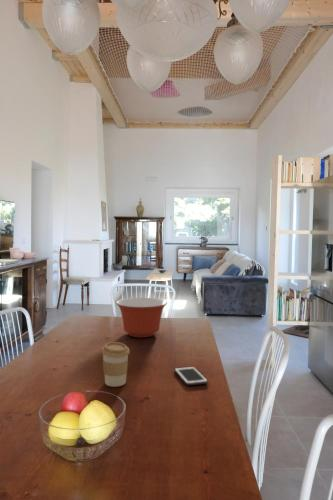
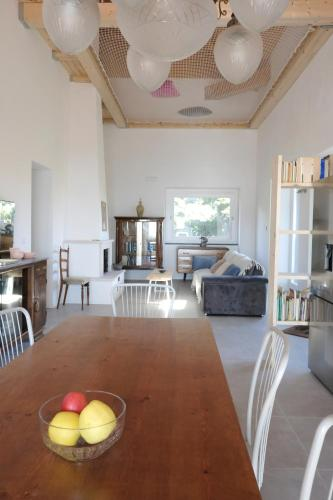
- coffee cup [101,341,131,388]
- cell phone [174,366,209,386]
- mixing bowl [115,297,168,338]
